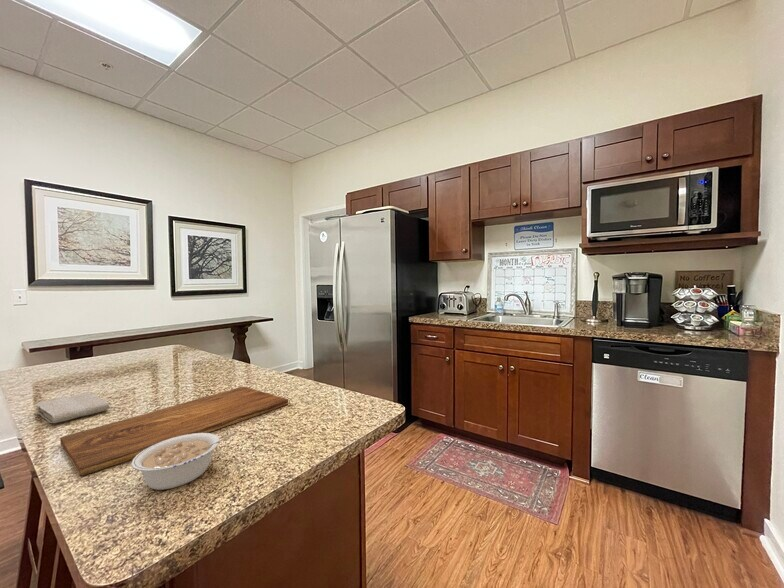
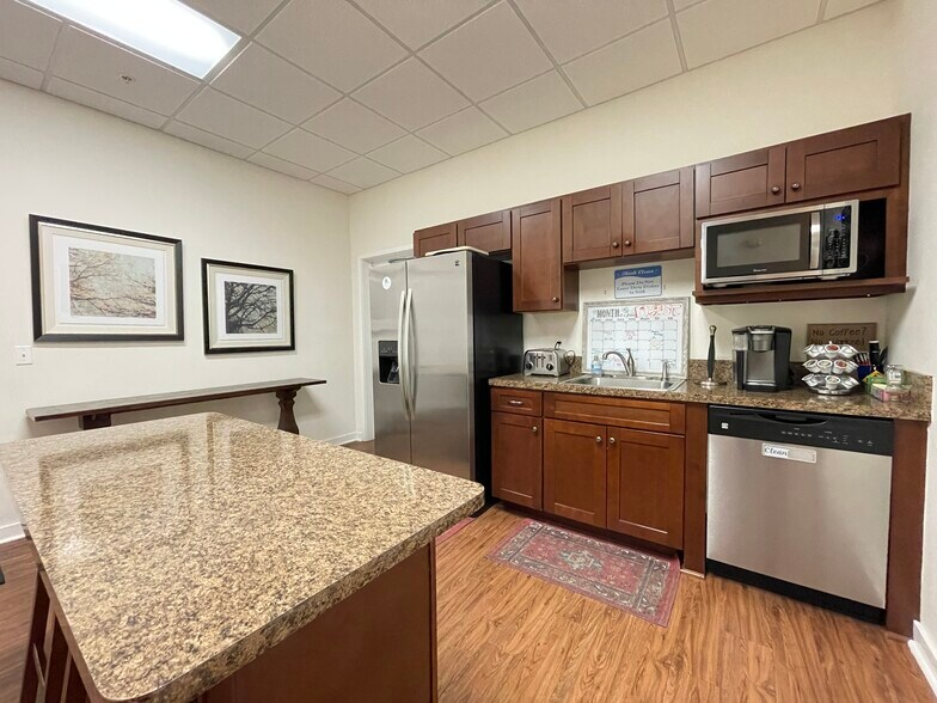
- cutting board [59,385,289,477]
- washcloth [35,391,111,424]
- legume [131,432,236,491]
